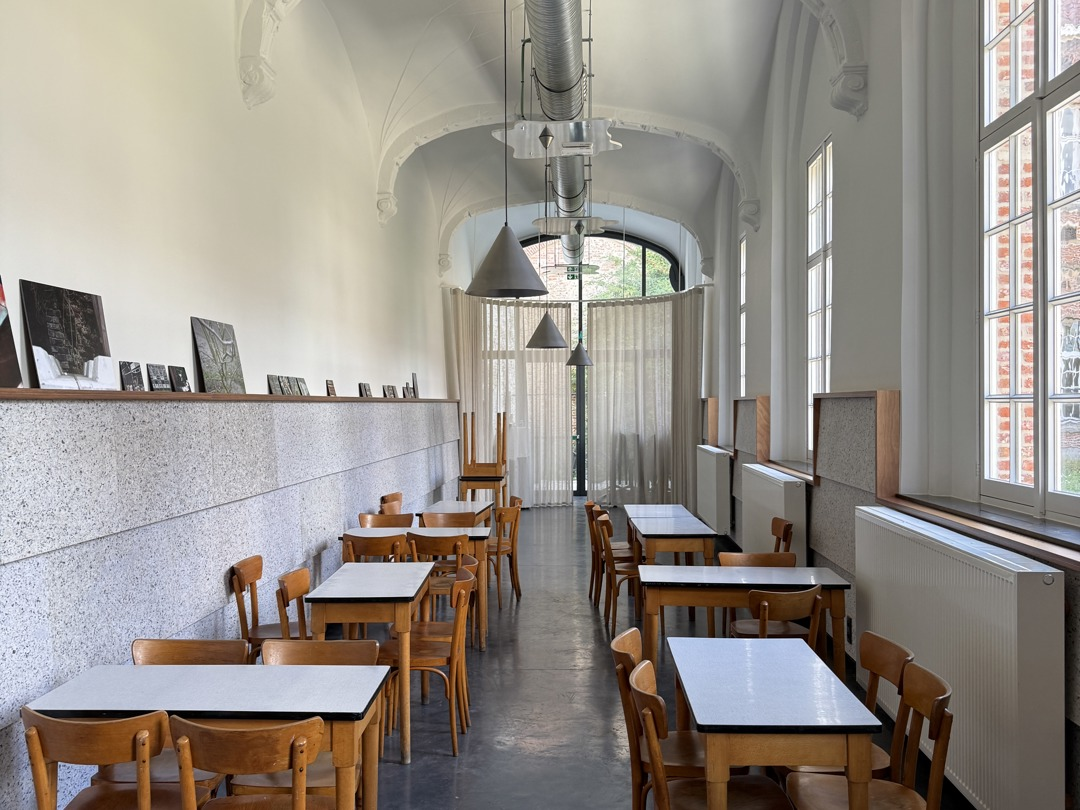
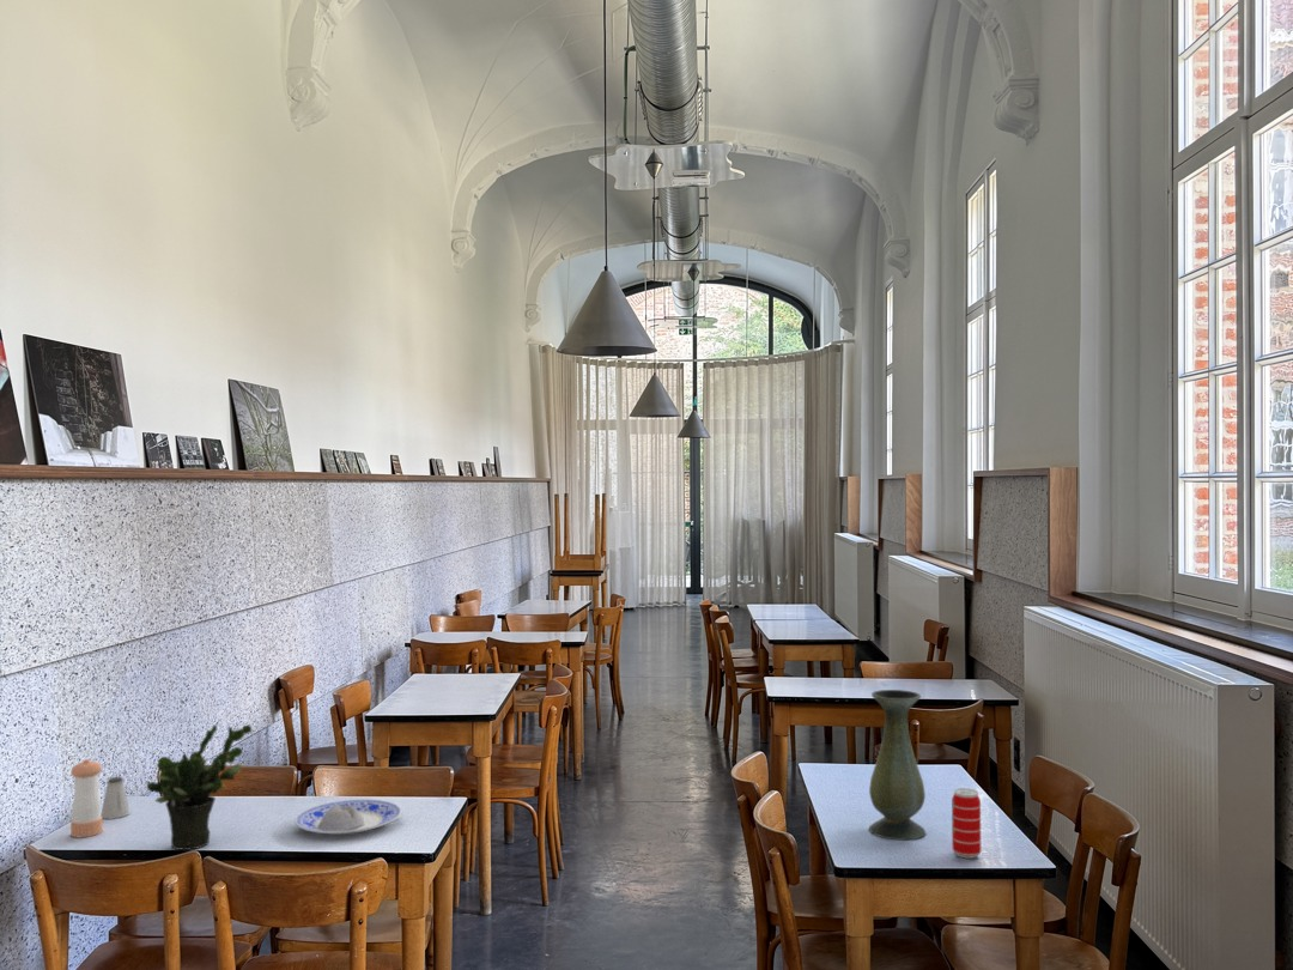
+ beverage can [951,787,982,860]
+ potted plant [146,723,253,851]
+ plate [293,799,402,836]
+ saltshaker [101,776,132,820]
+ vase [868,689,927,842]
+ pepper shaker [69,758,104,838]
